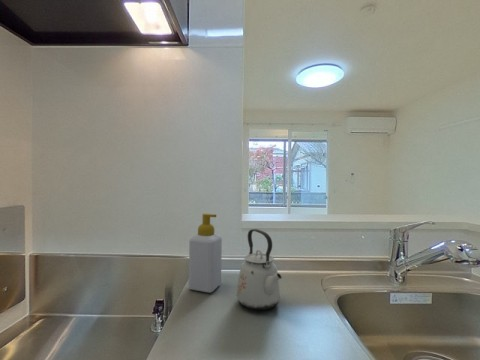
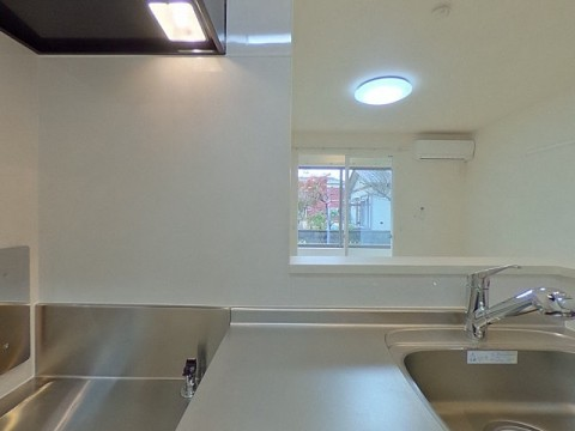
- soap bottle [188,213,223,294]
- kettle [236,228,283,311]
